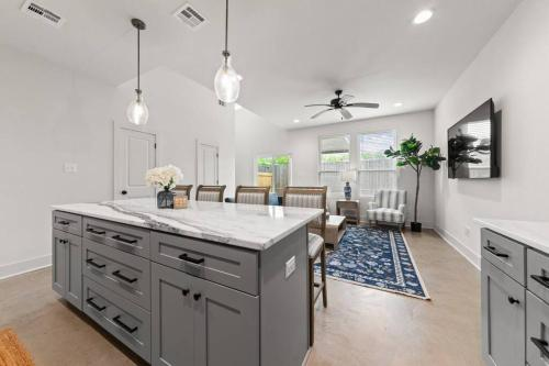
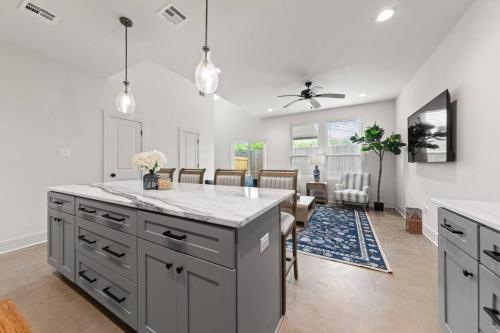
+ waste bin [405,206,423,235]
